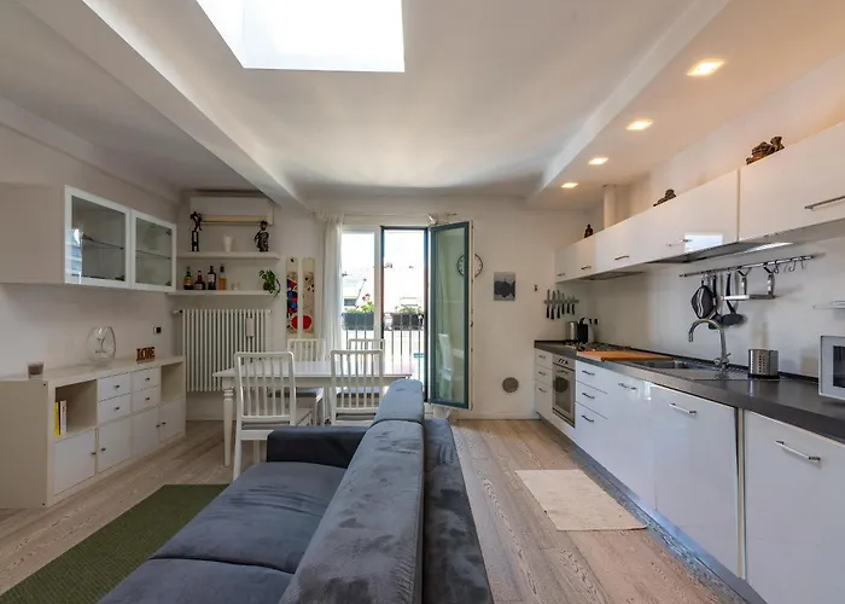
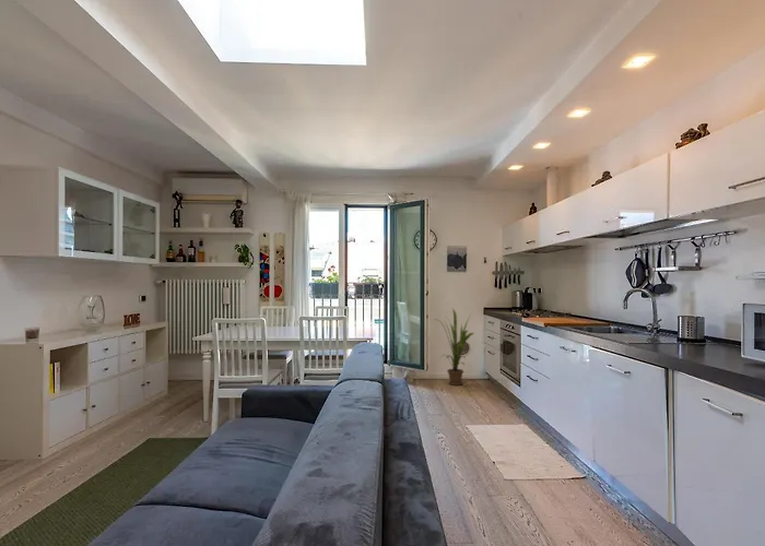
+ house plant [433,308,475,387]
